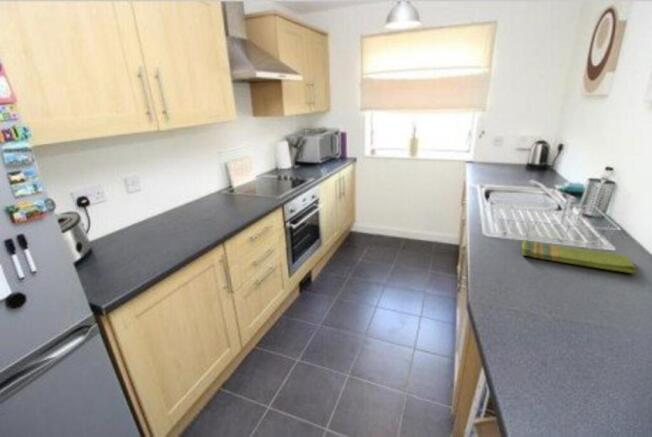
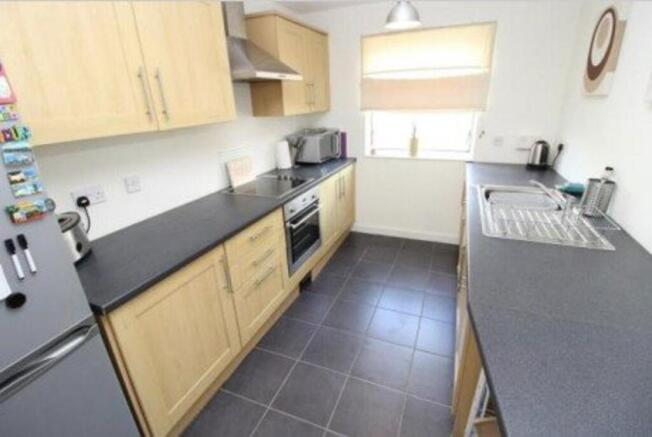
- dish towel [521,238,638,274]
